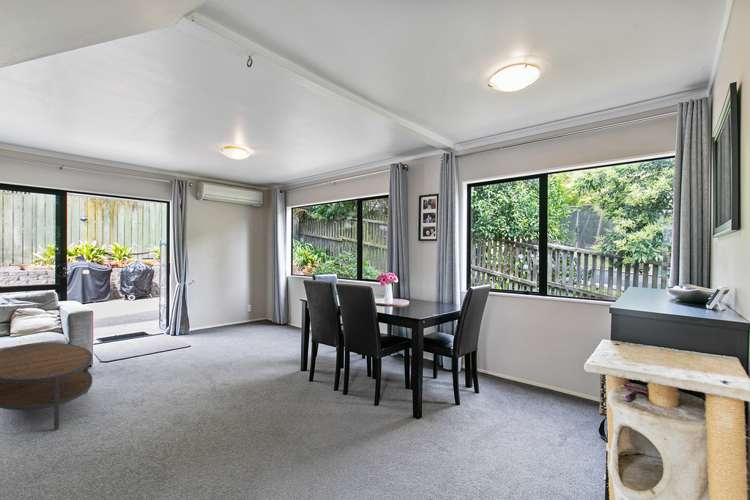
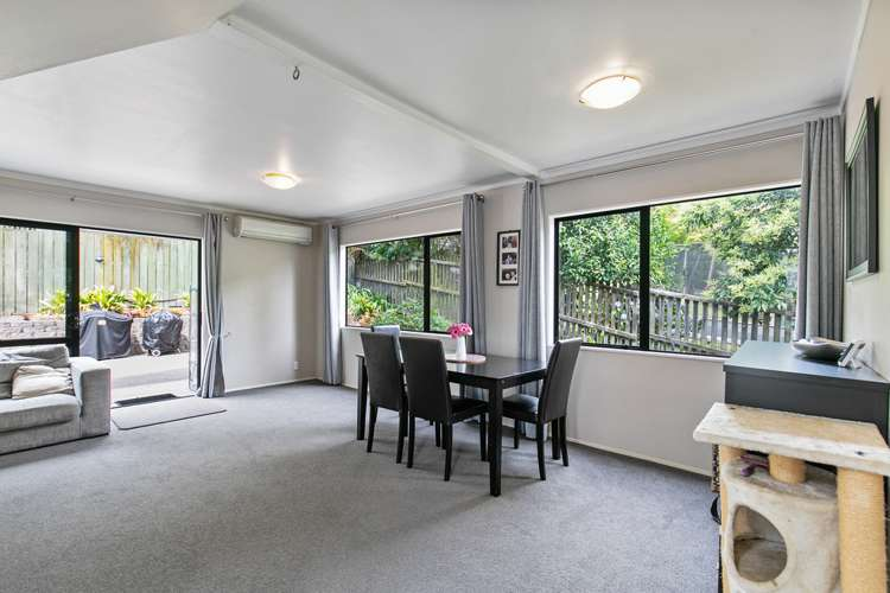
- coffee table [0,342,93,431]
